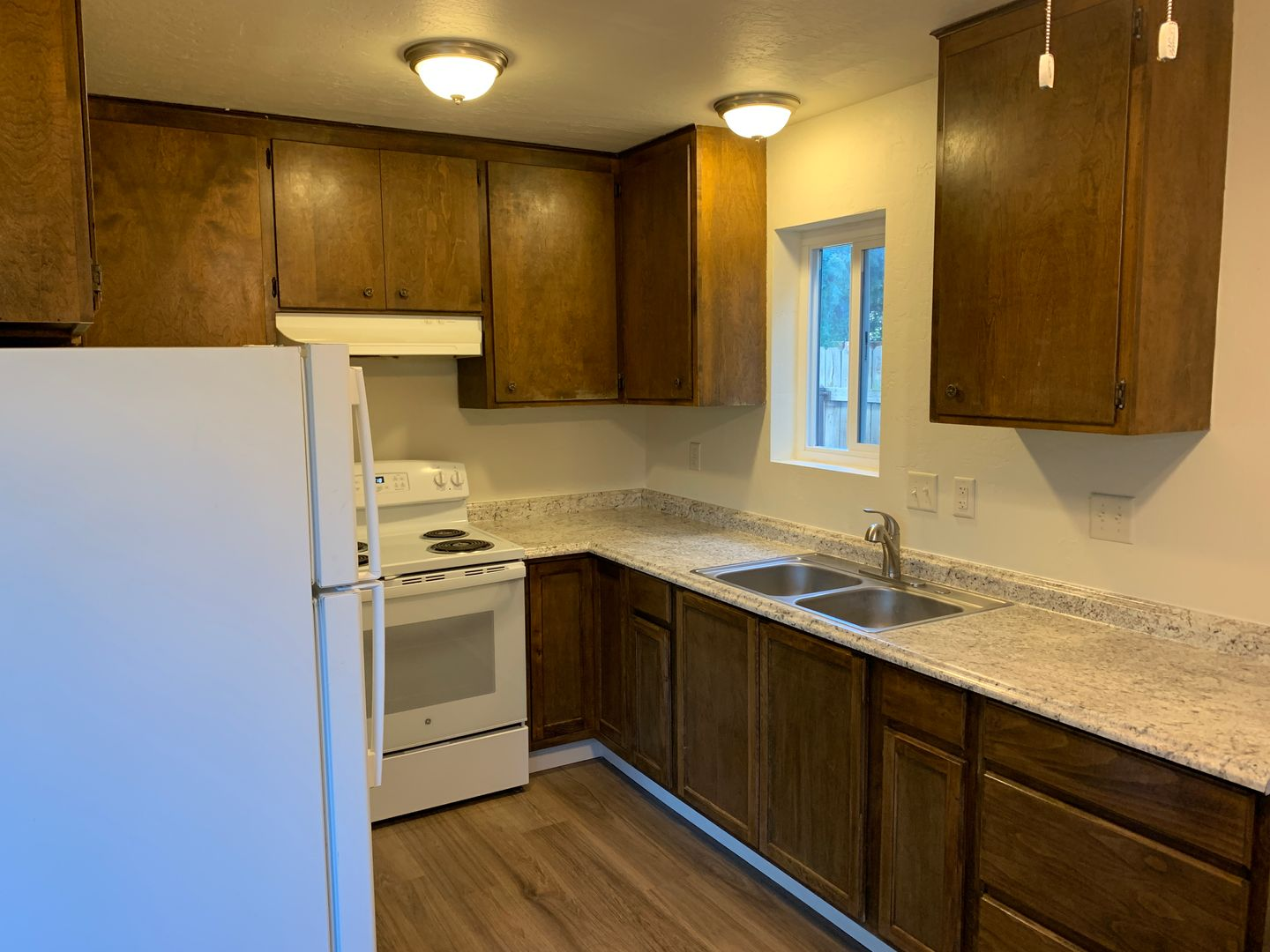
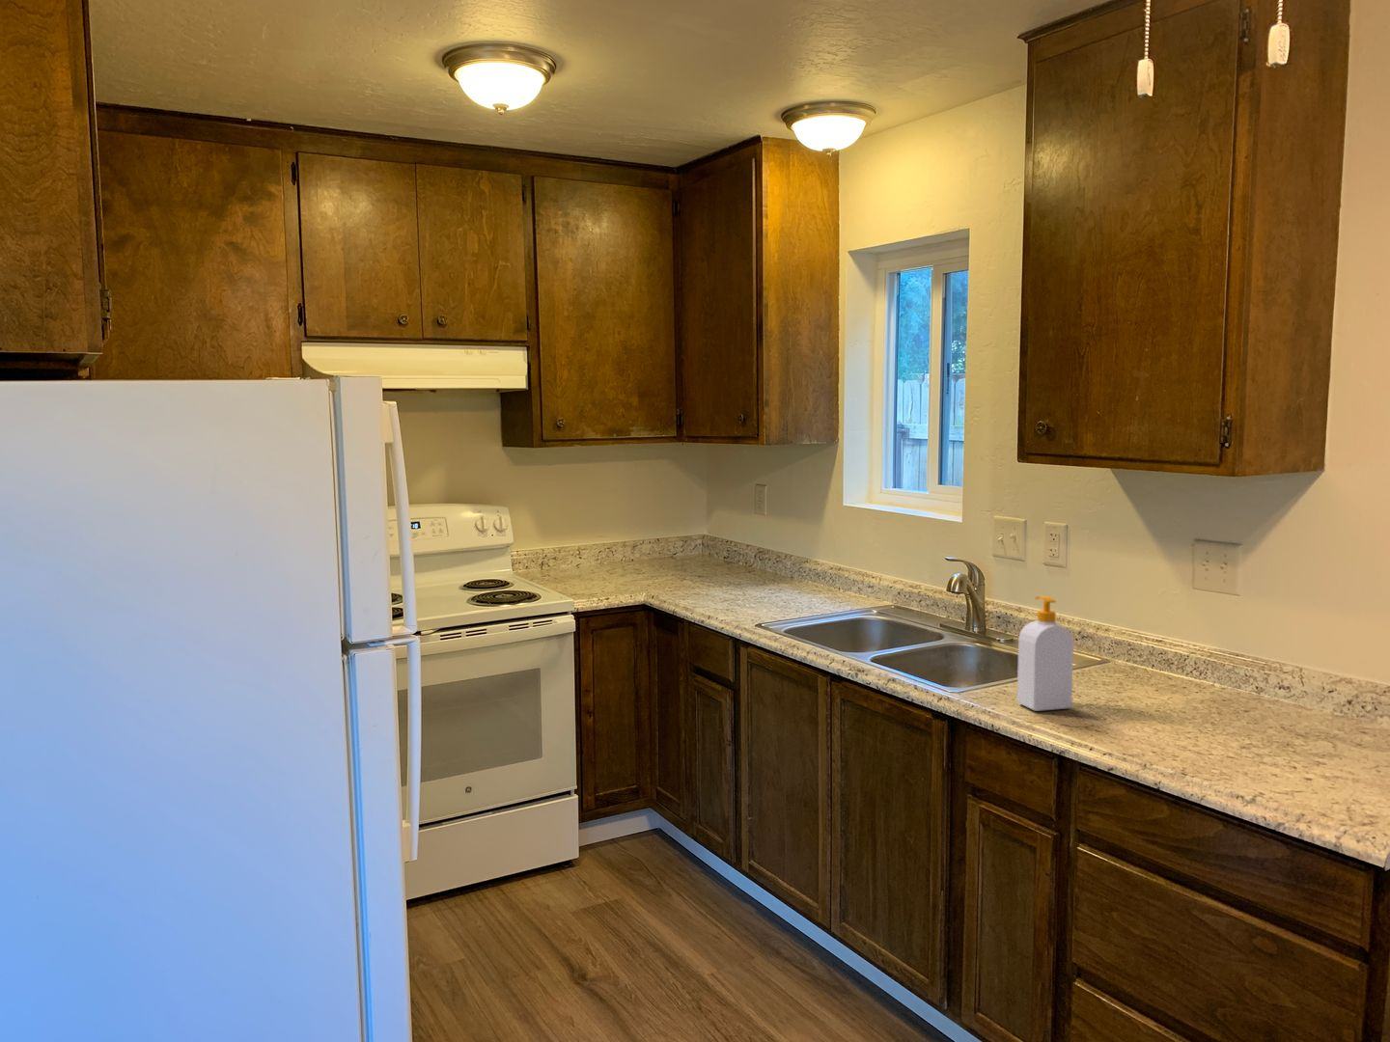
+ soap bottle [1017,595,1075,713]
